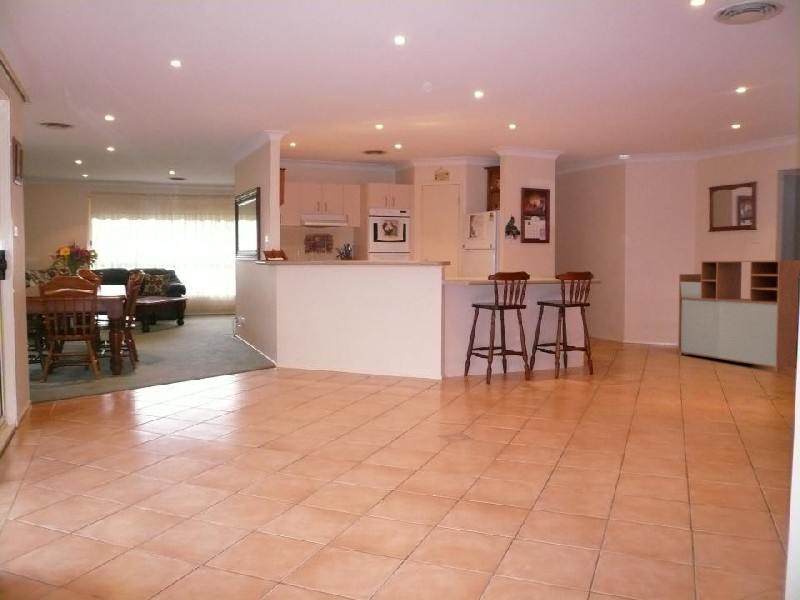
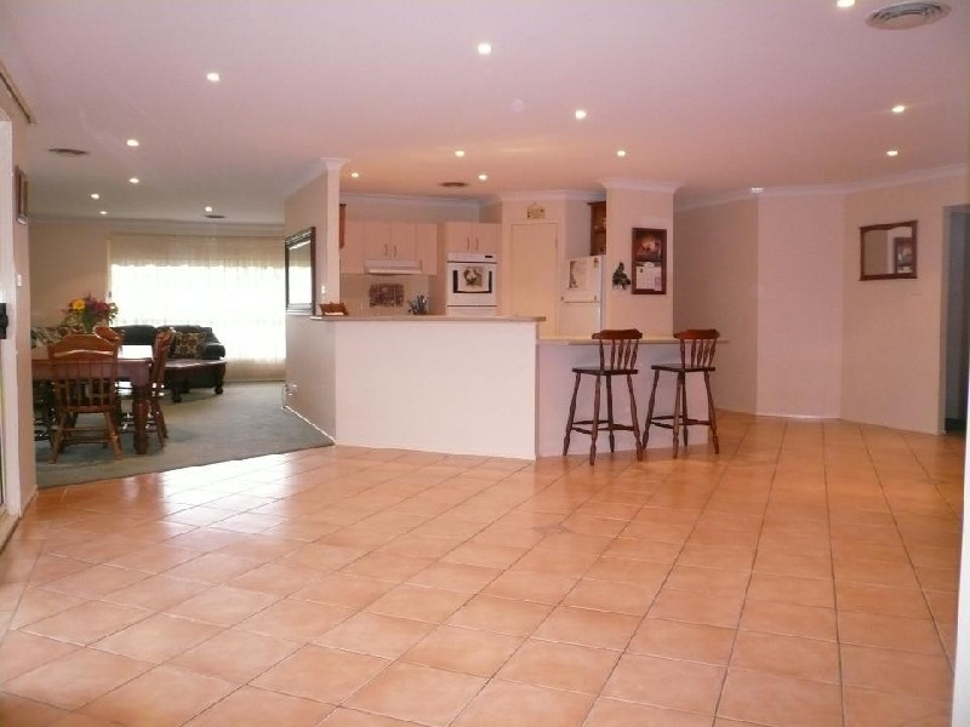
- storage cabinet [677,259,800,373]
